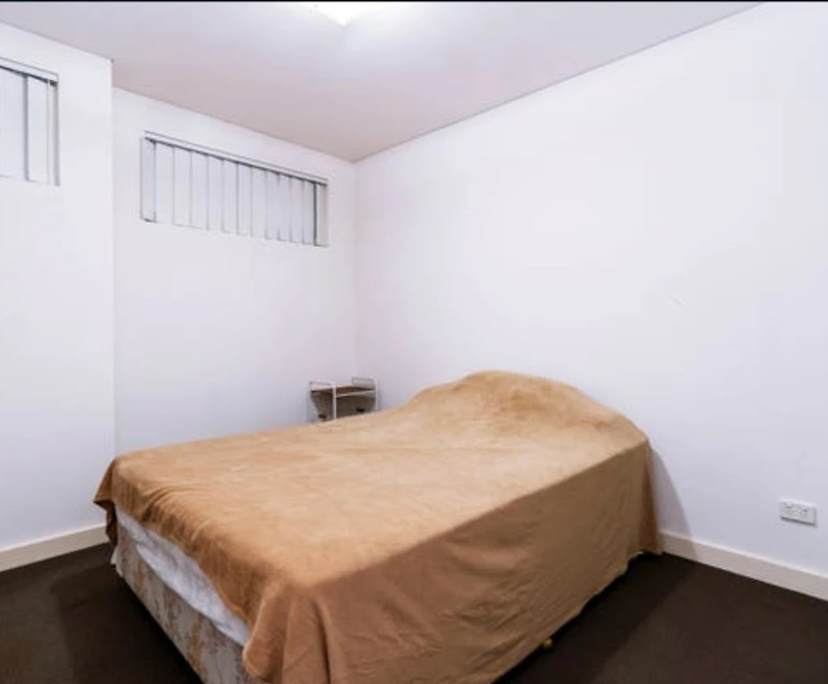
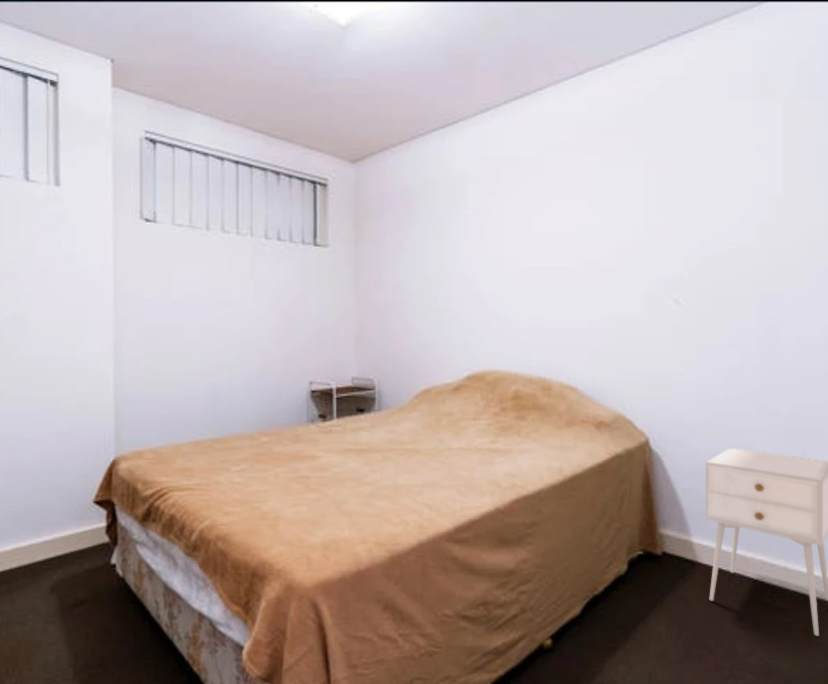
+ nightstand [705,448,828,637]
